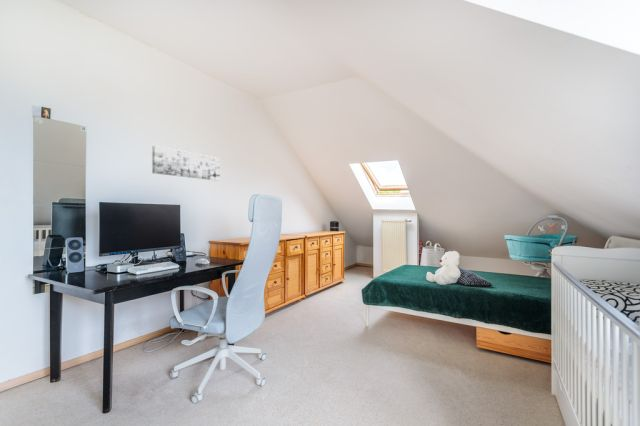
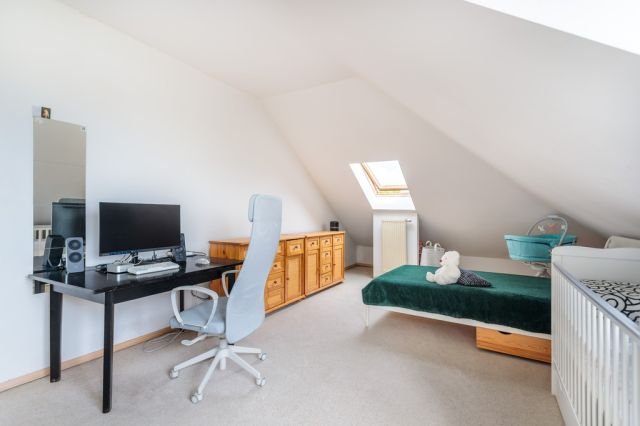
- wall art [151,145,221,182]
